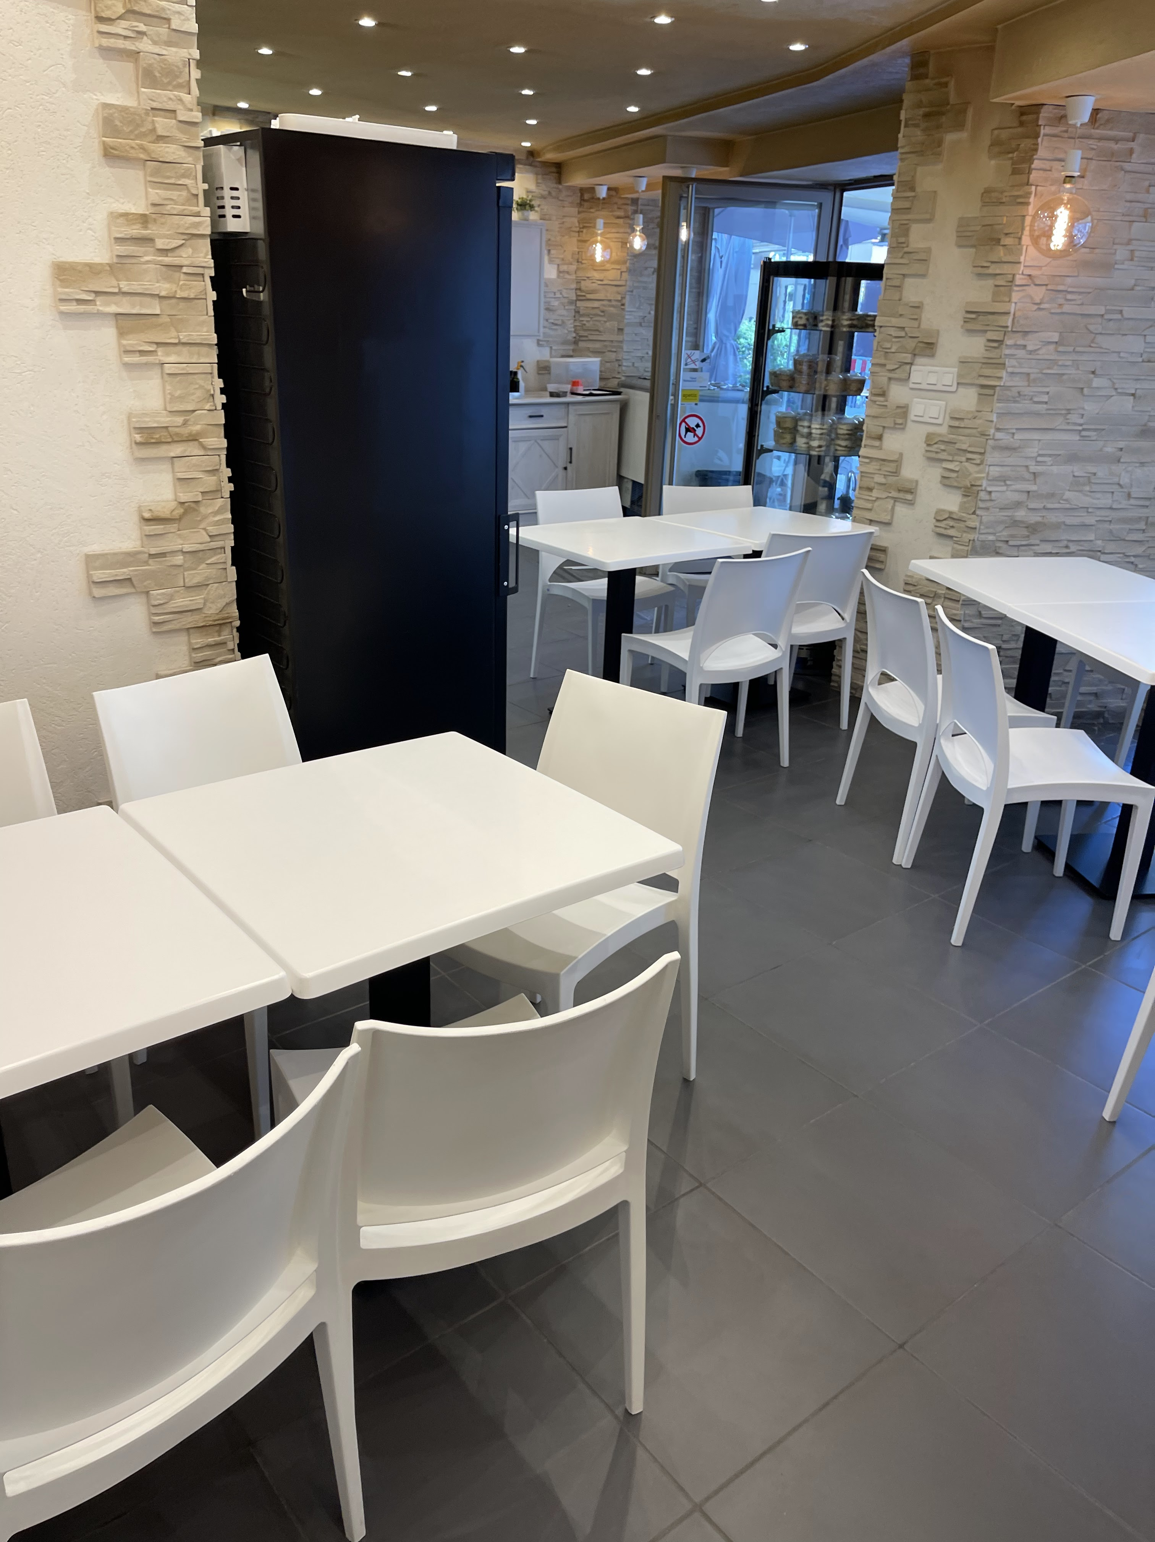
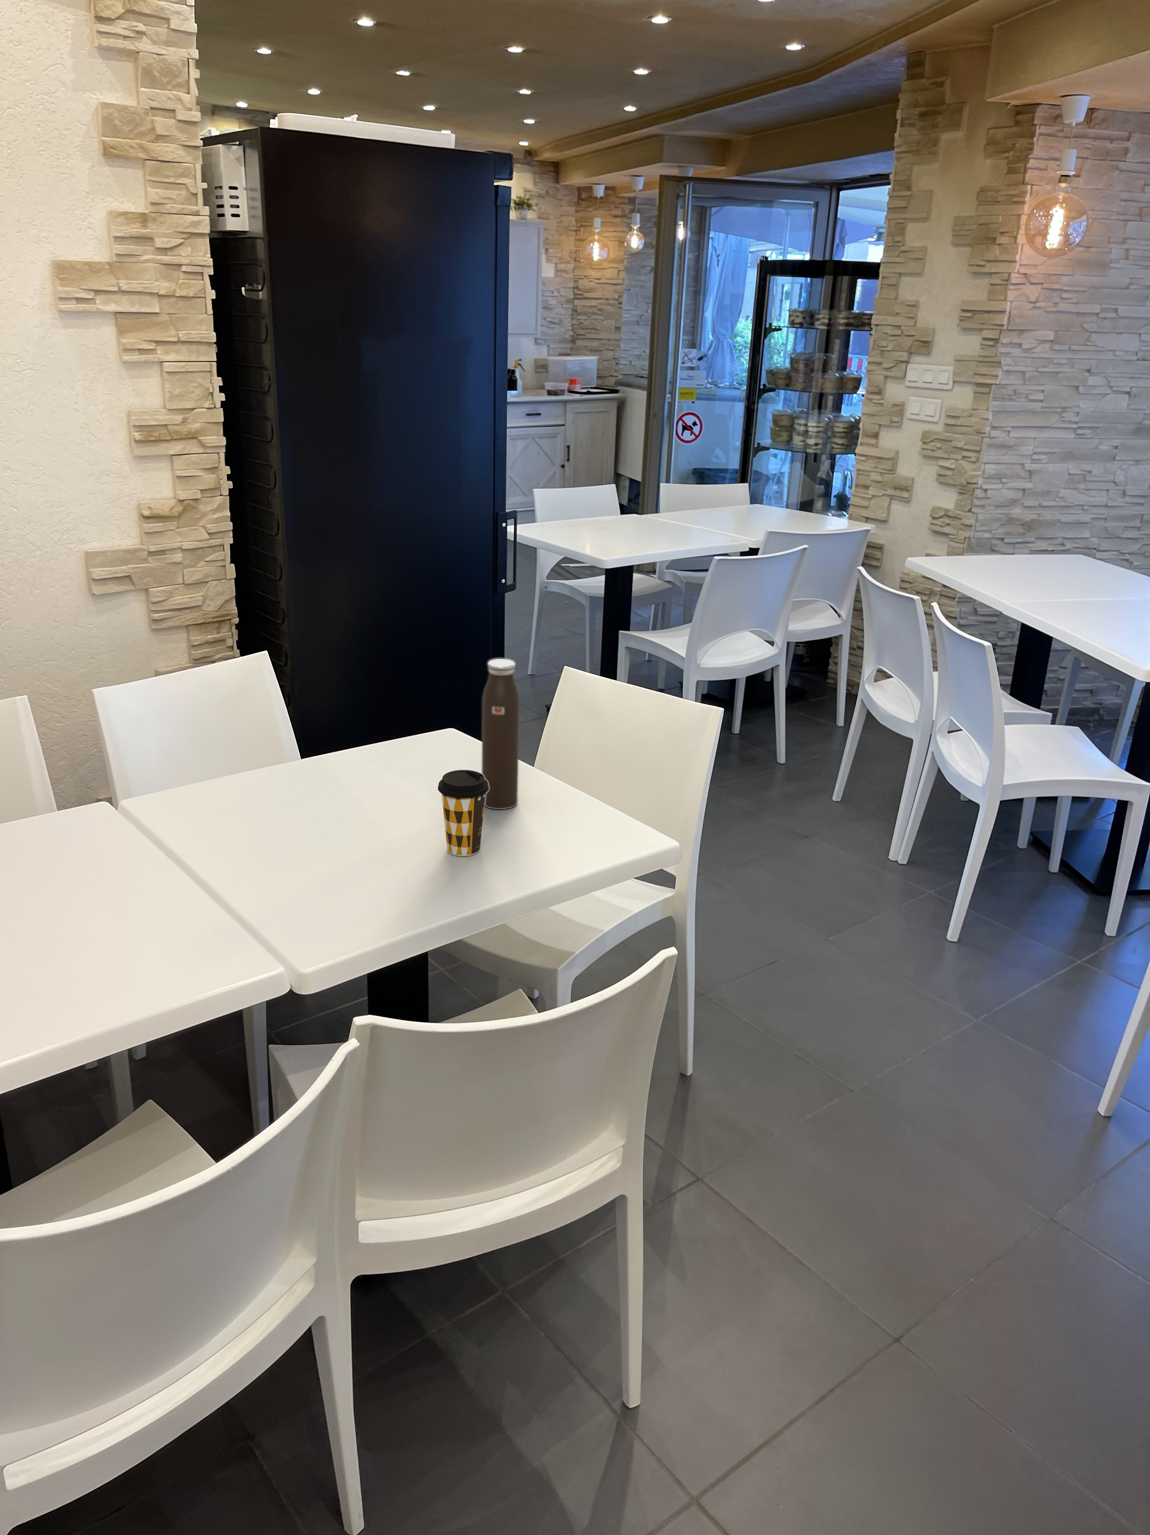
+ water bottle [482,659,521,810]
+ coffee cup [437,770,489,857]
